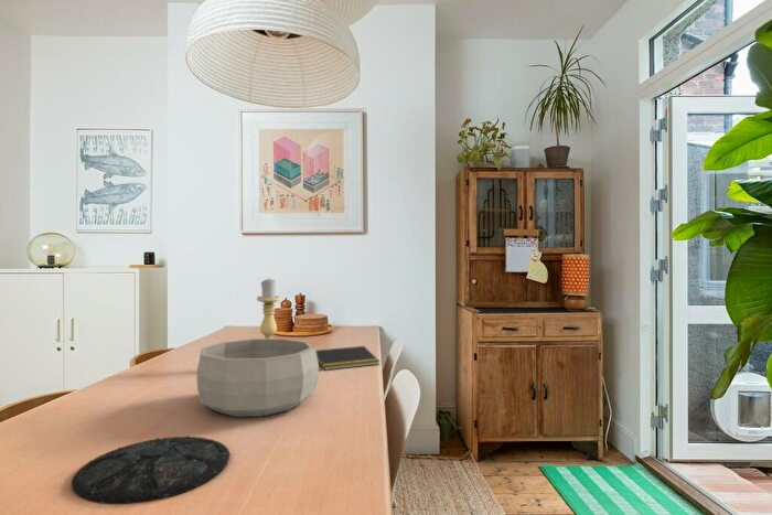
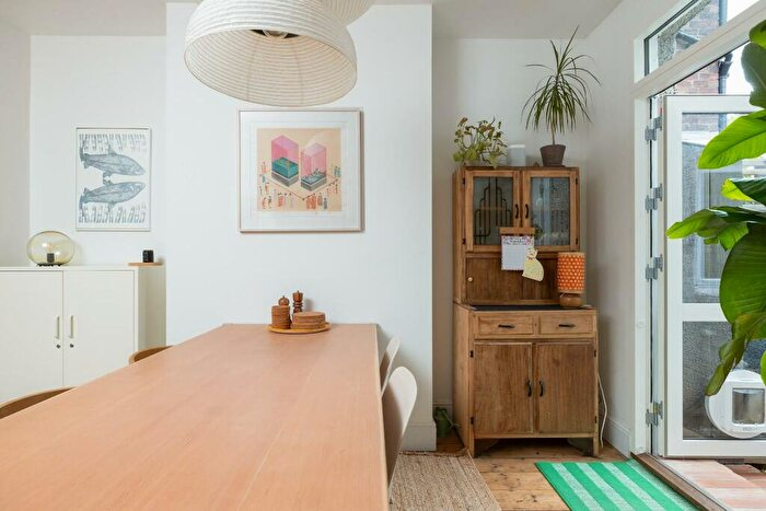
- candle holder [256,277,281,339]
- decorative bowl [195,337,320,418]
- notepad [315,345,380,372]
- plate [71,434,230,506]
